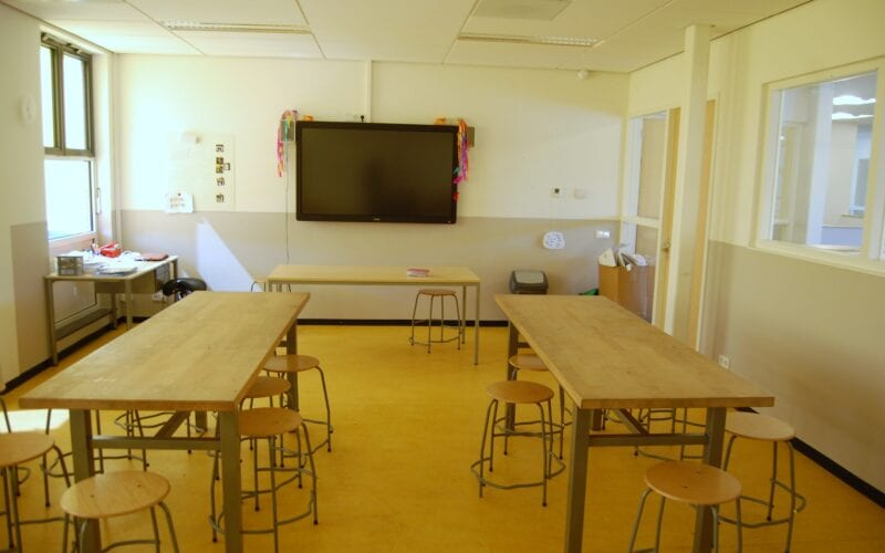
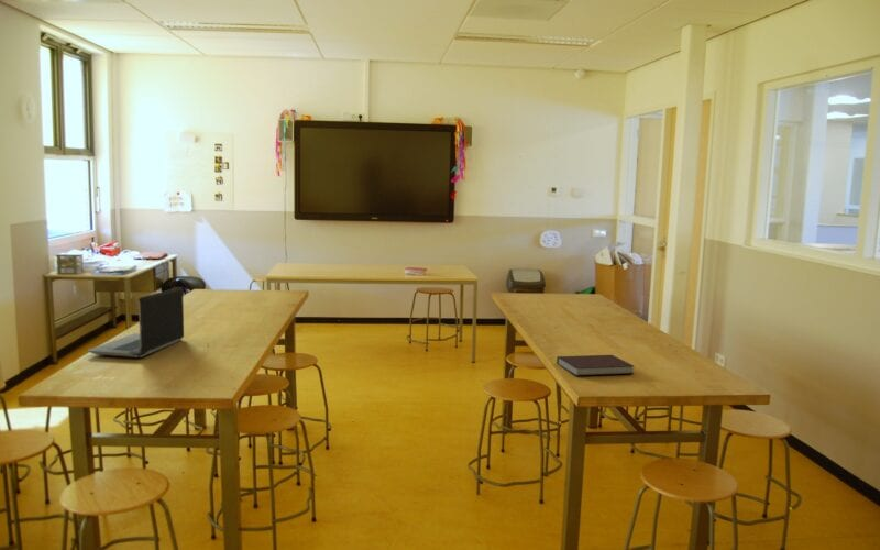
+ notebook [556,354,635,377]
+ laptop computer [87,286,185,359]
